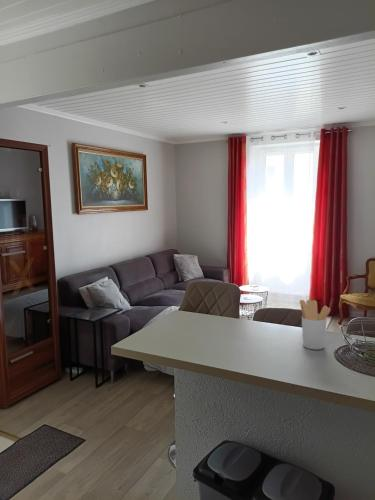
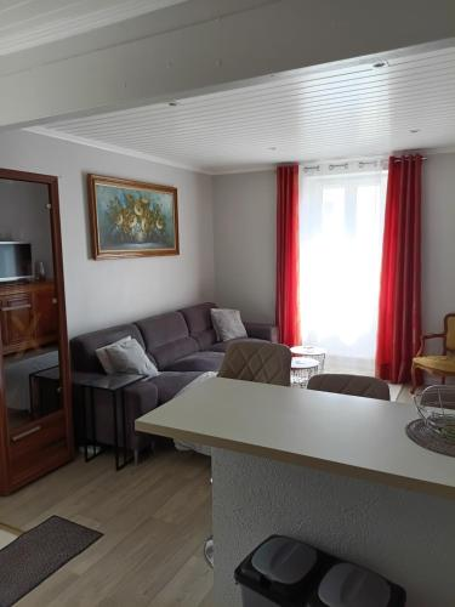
- utensil holder [299,299,331,351]
